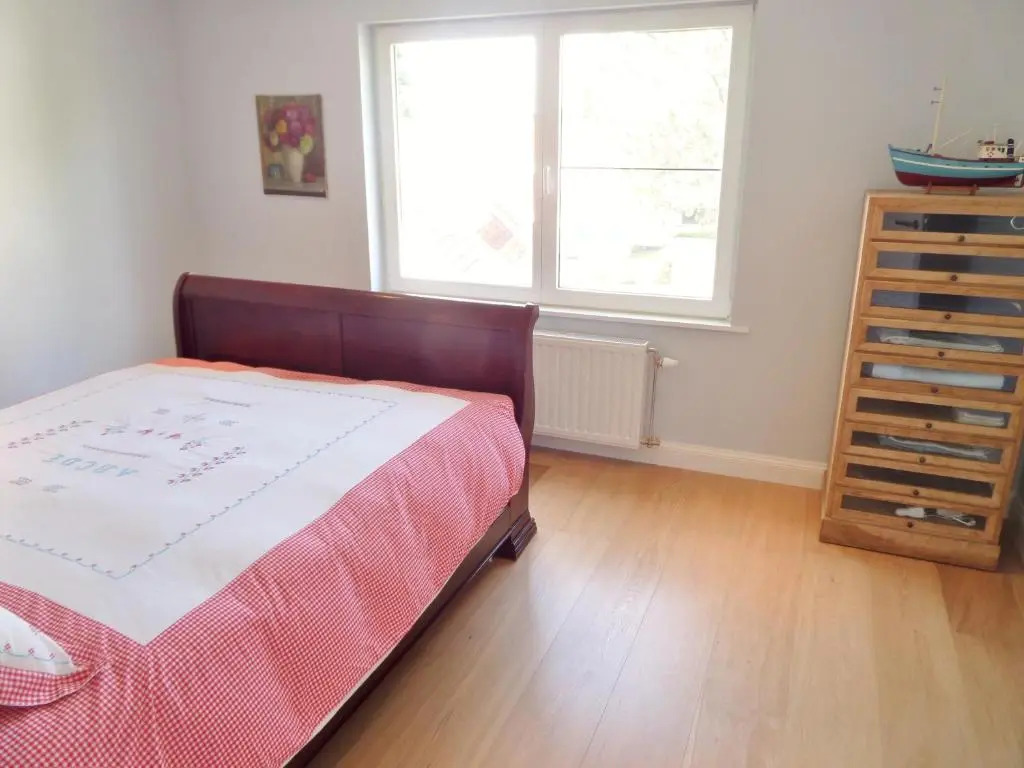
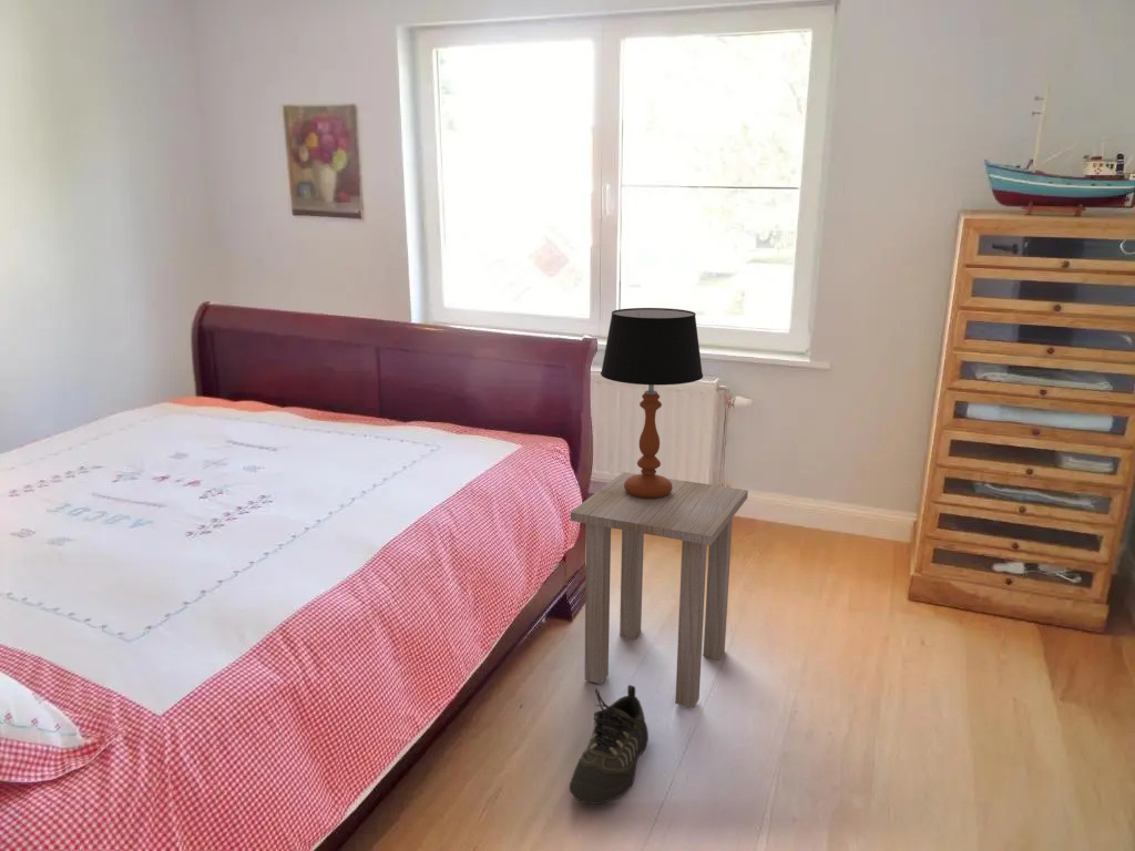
+ table lamp [600,307,704,499]
+ side table [570,471,749,709]
+ shoe [569,684,650,806]
